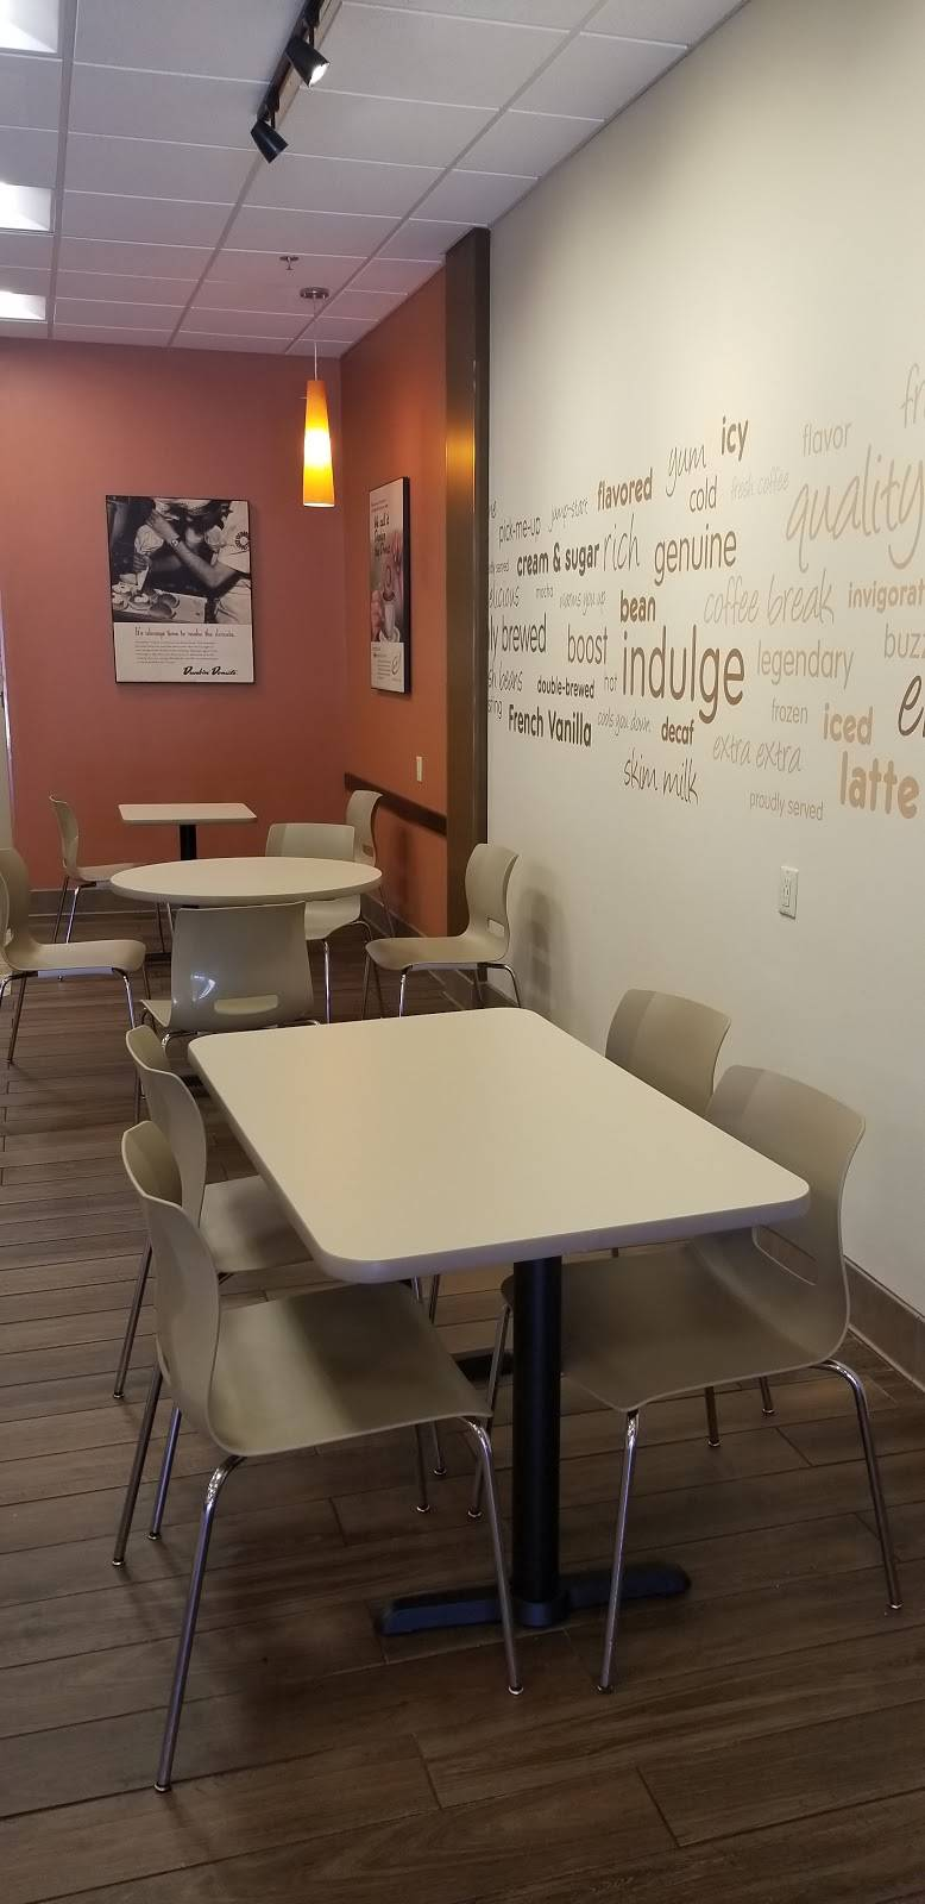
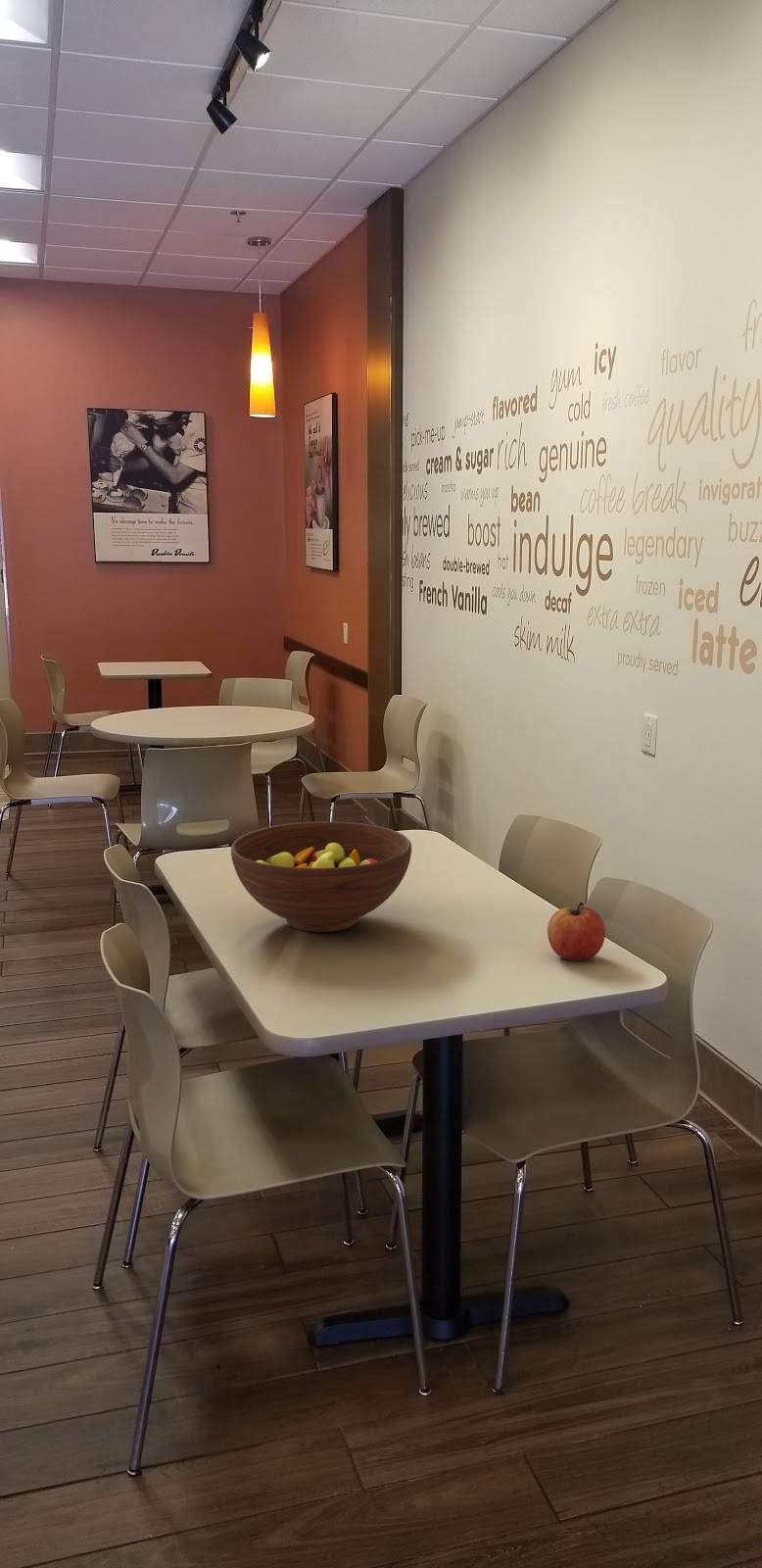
+ fruit bowl [230,820,412,933]
+ apple [547,902,606,961]
